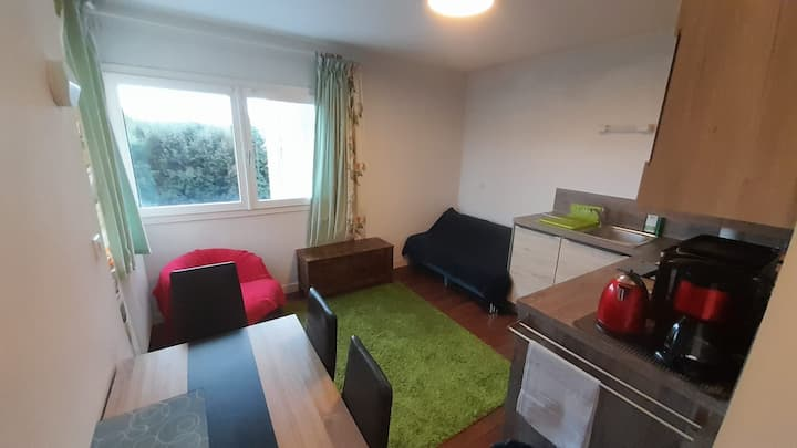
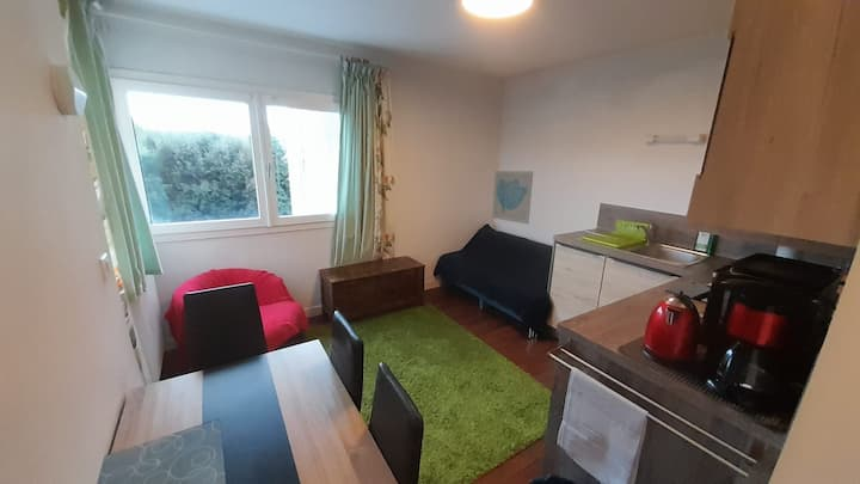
+ wall art [491,170,534,226]
